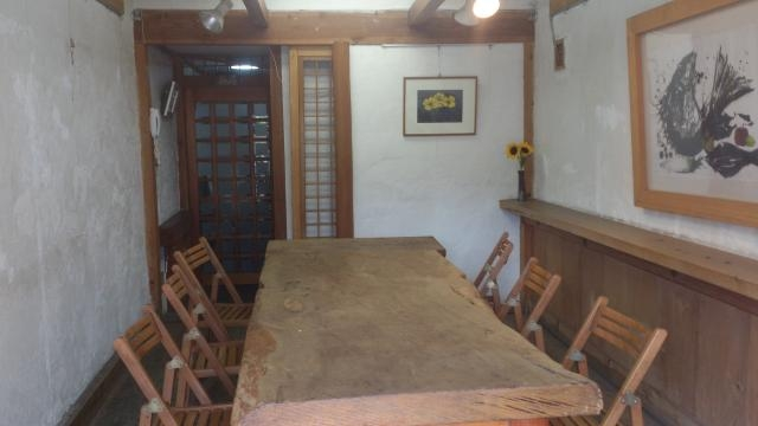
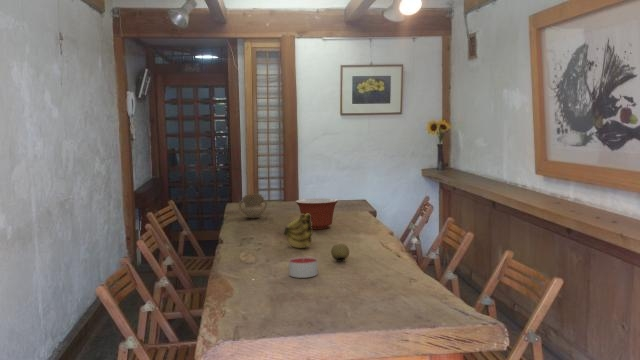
+ mixing bowl [295,198,339,230]
+ fruit [330,243,350,263]
+ candle [288,256,319,279]
+ banana [283,213,314,249]
+ mug [238,193,268,219]
